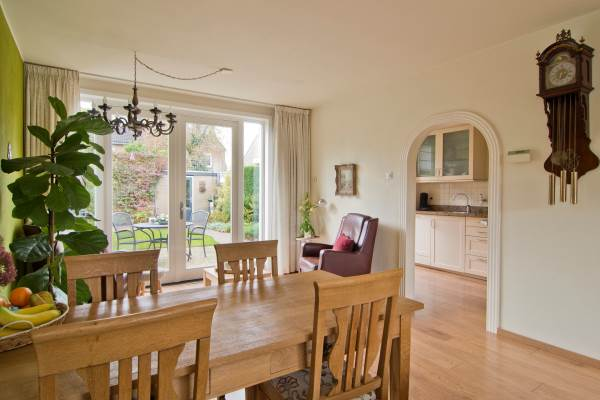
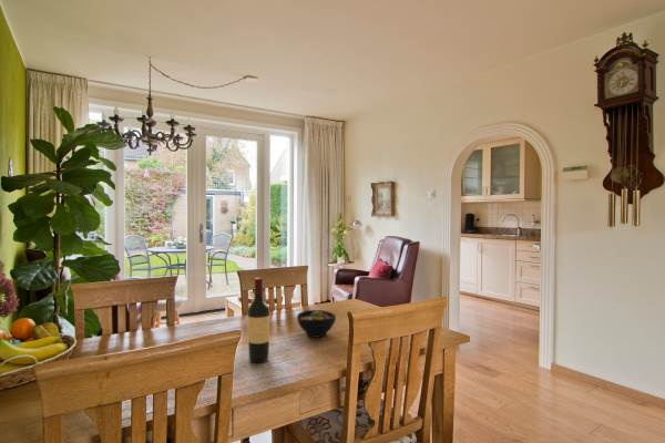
+ wine bottle [246,277,270,364]
+ bowl [296,309,337,339]
